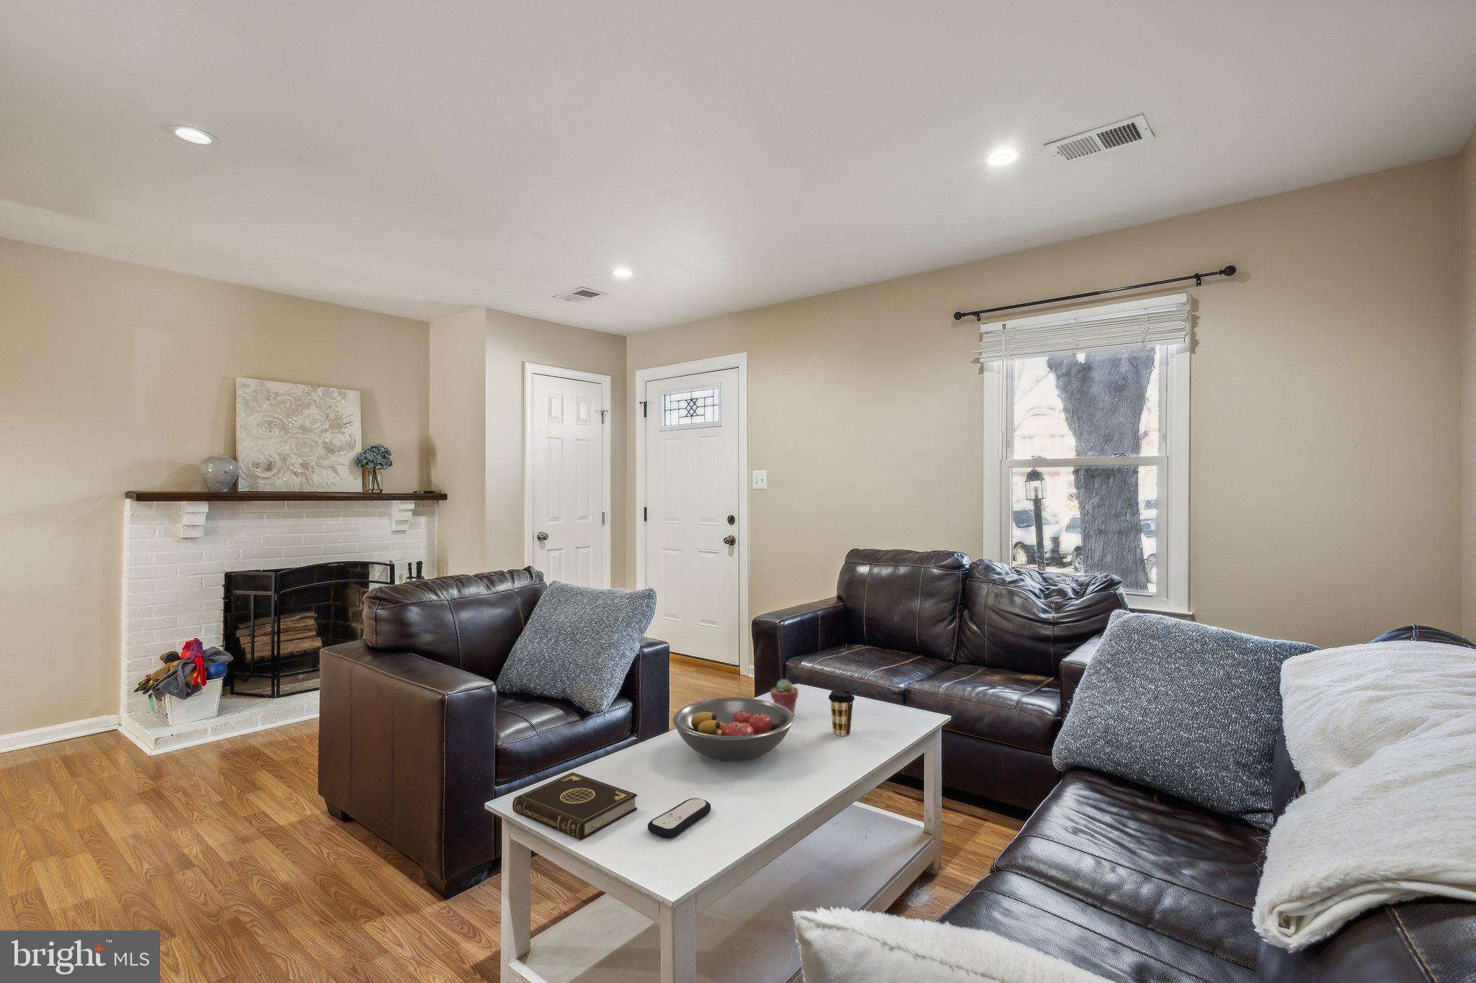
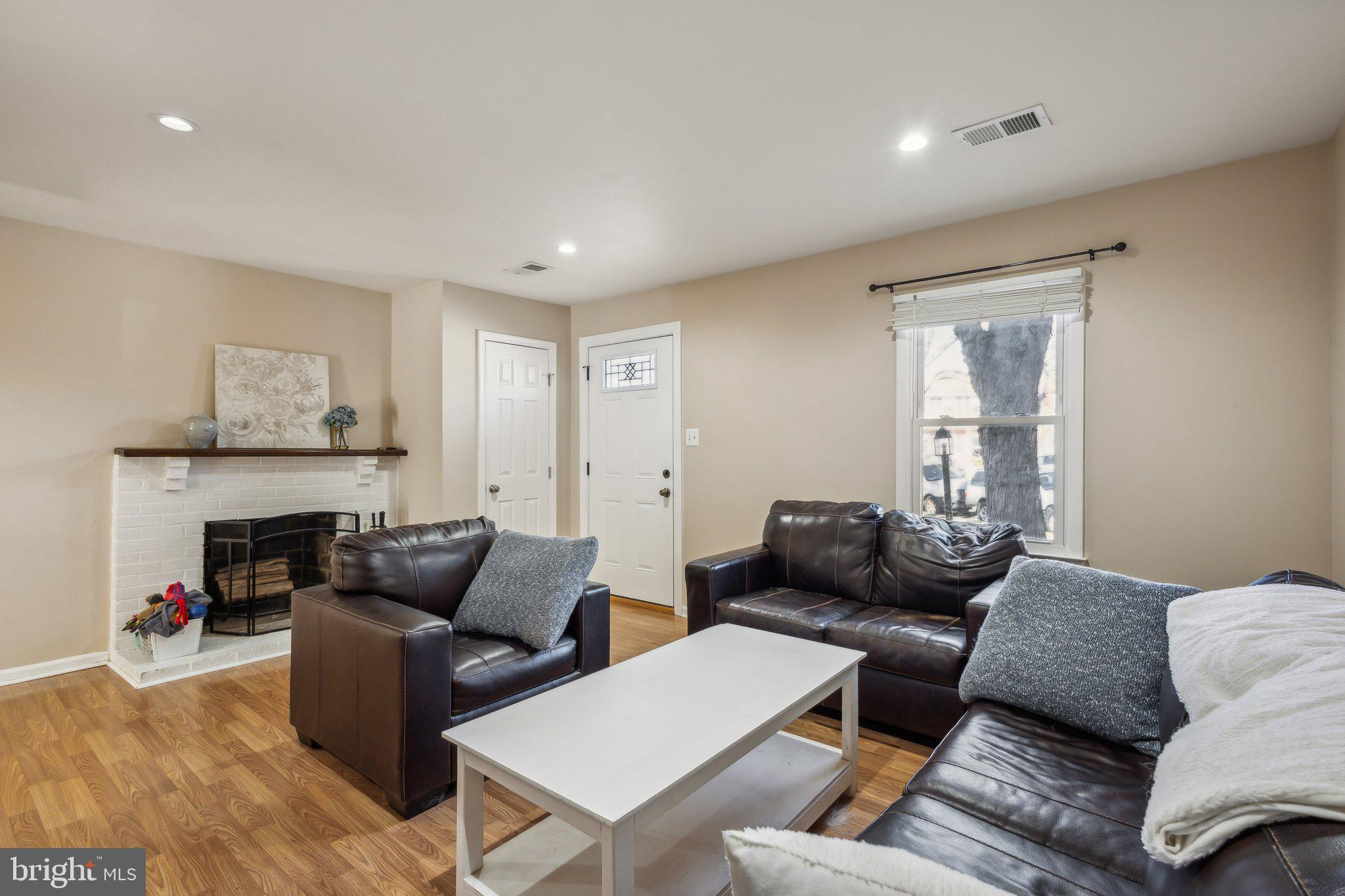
- remote control [647,798,711,839]
- fruit bowl [673,697,795,761]
- coffee cup [829,689,856,737]
- book [511,771,638,841]
- potted succulent [769,678,799,716]
